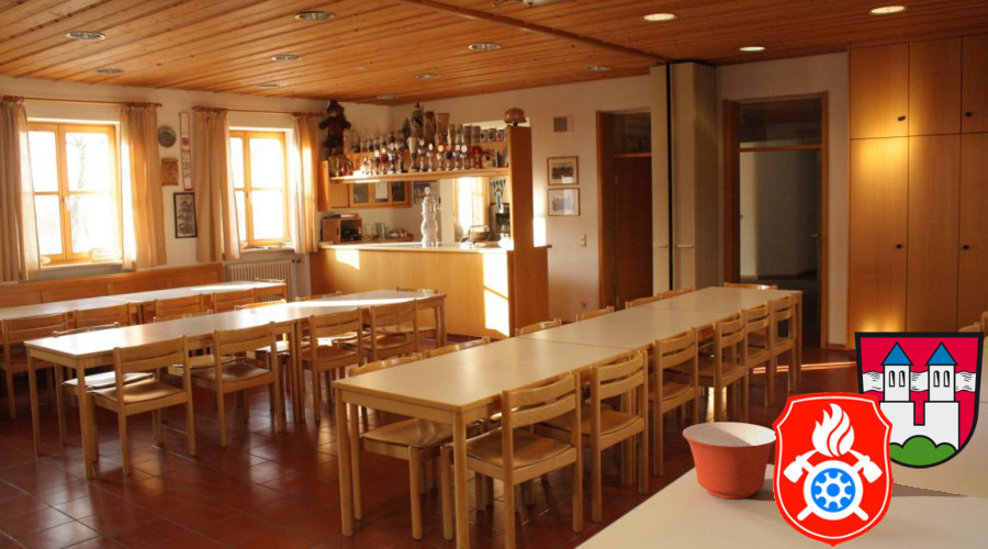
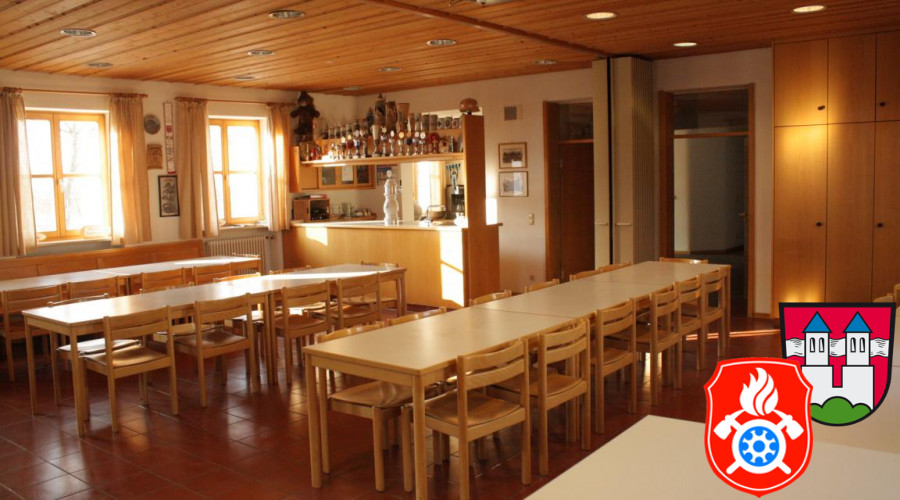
- mixing bowl [682,422,777,500]
